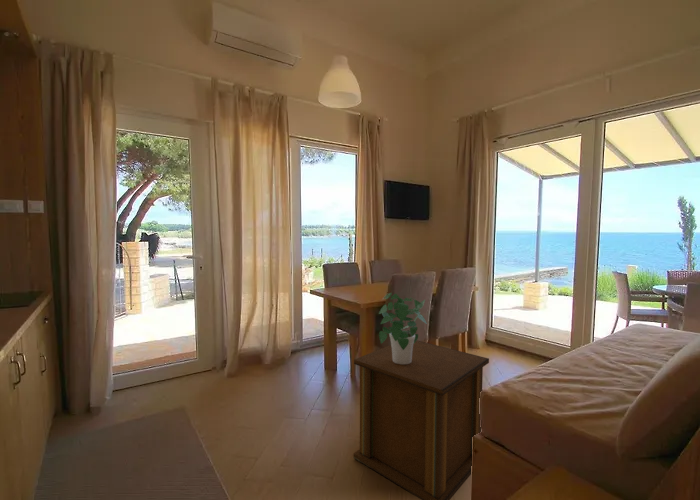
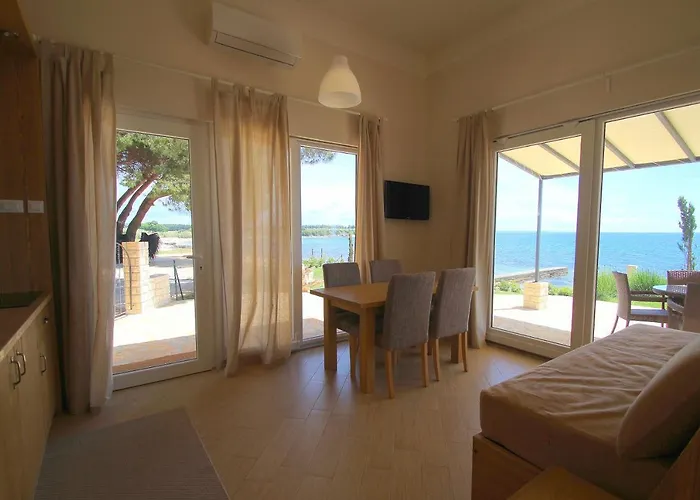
- potted plant [378,292,428,365]
- side table [353,340,490,500]
